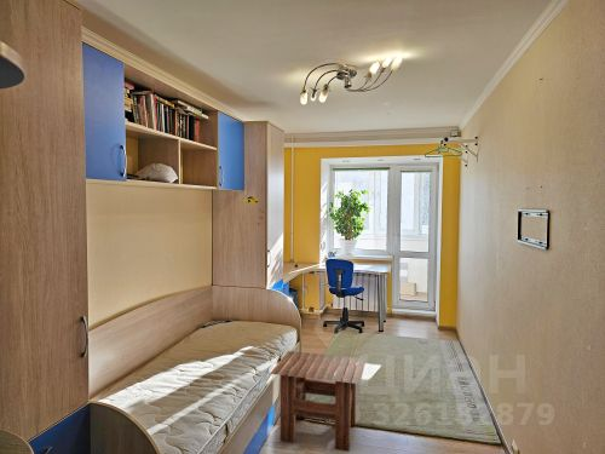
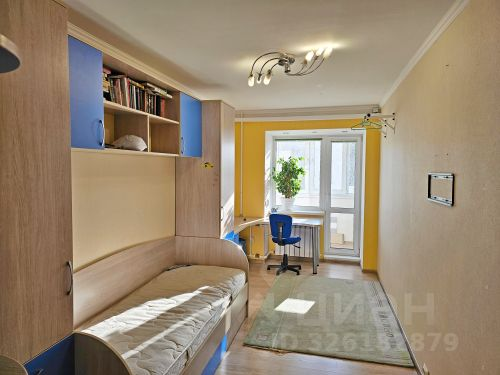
- side table [269,350,368,453]
